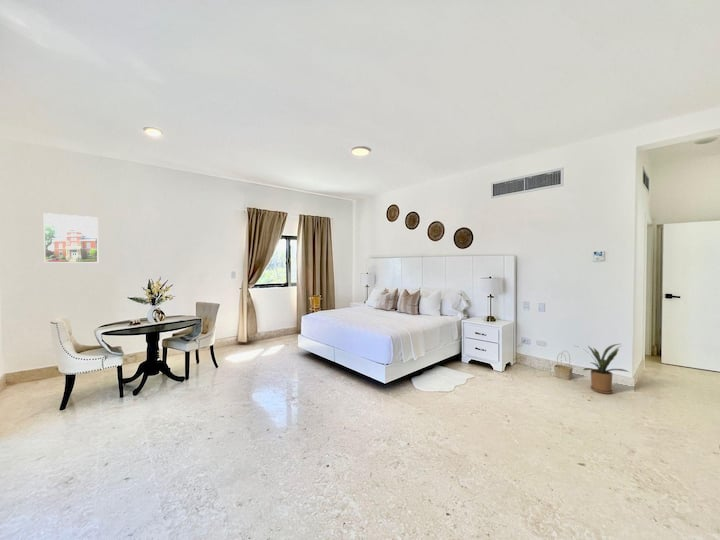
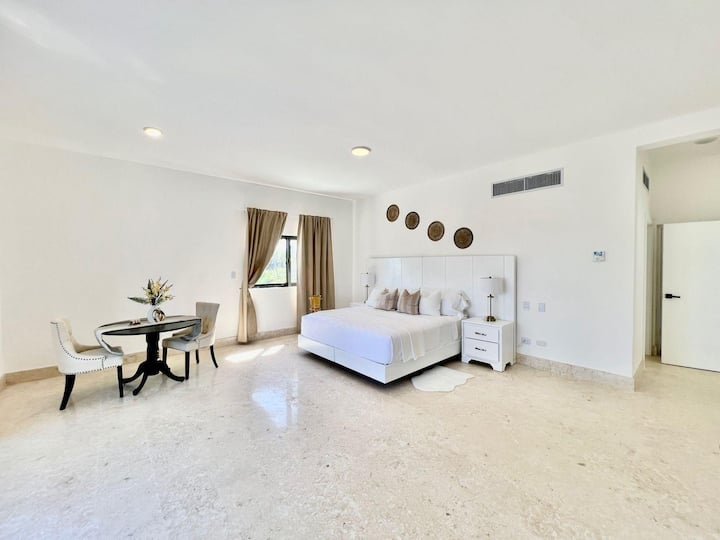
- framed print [43,212,99,264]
- house plant [575,343,629,395]
- basket [553,350,574,381]
